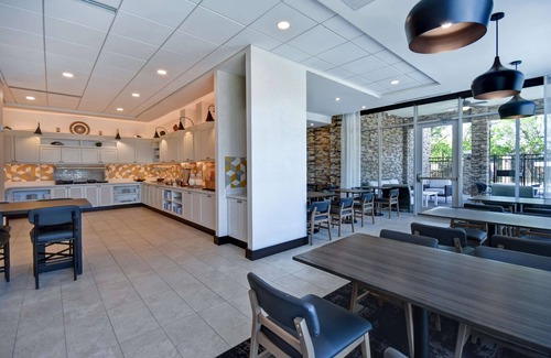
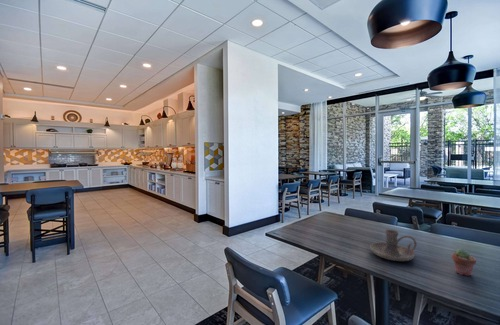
+ candle holder [369,228,417,262]
+ potted succulent [451,248,477,277]
